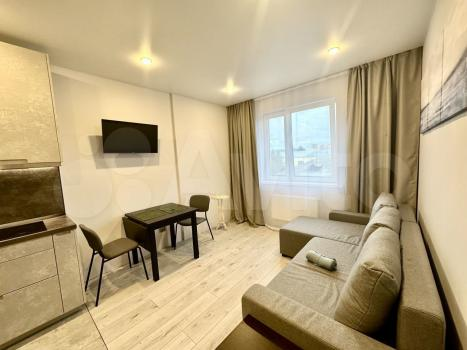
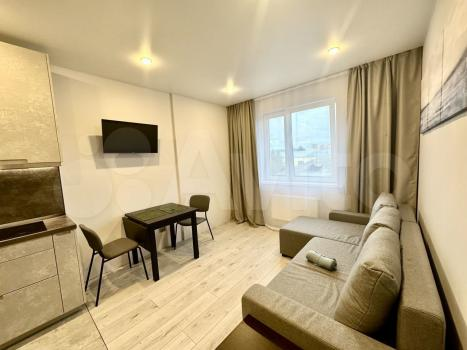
- side table [211,194,230,231]
